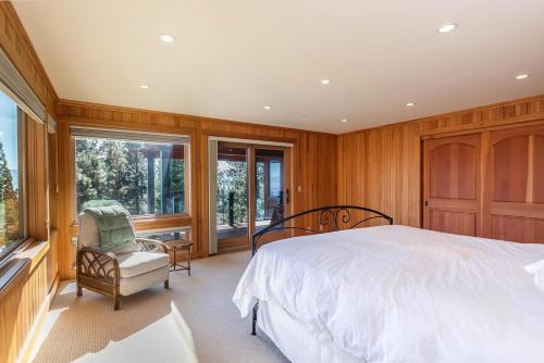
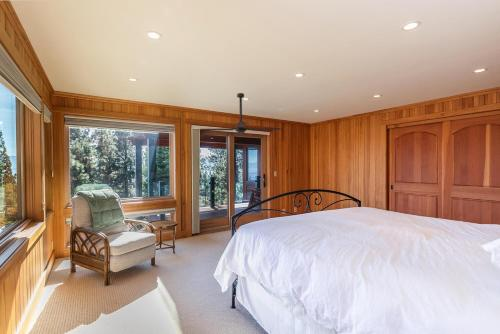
+ ceiling fan [199,92,282,135]
